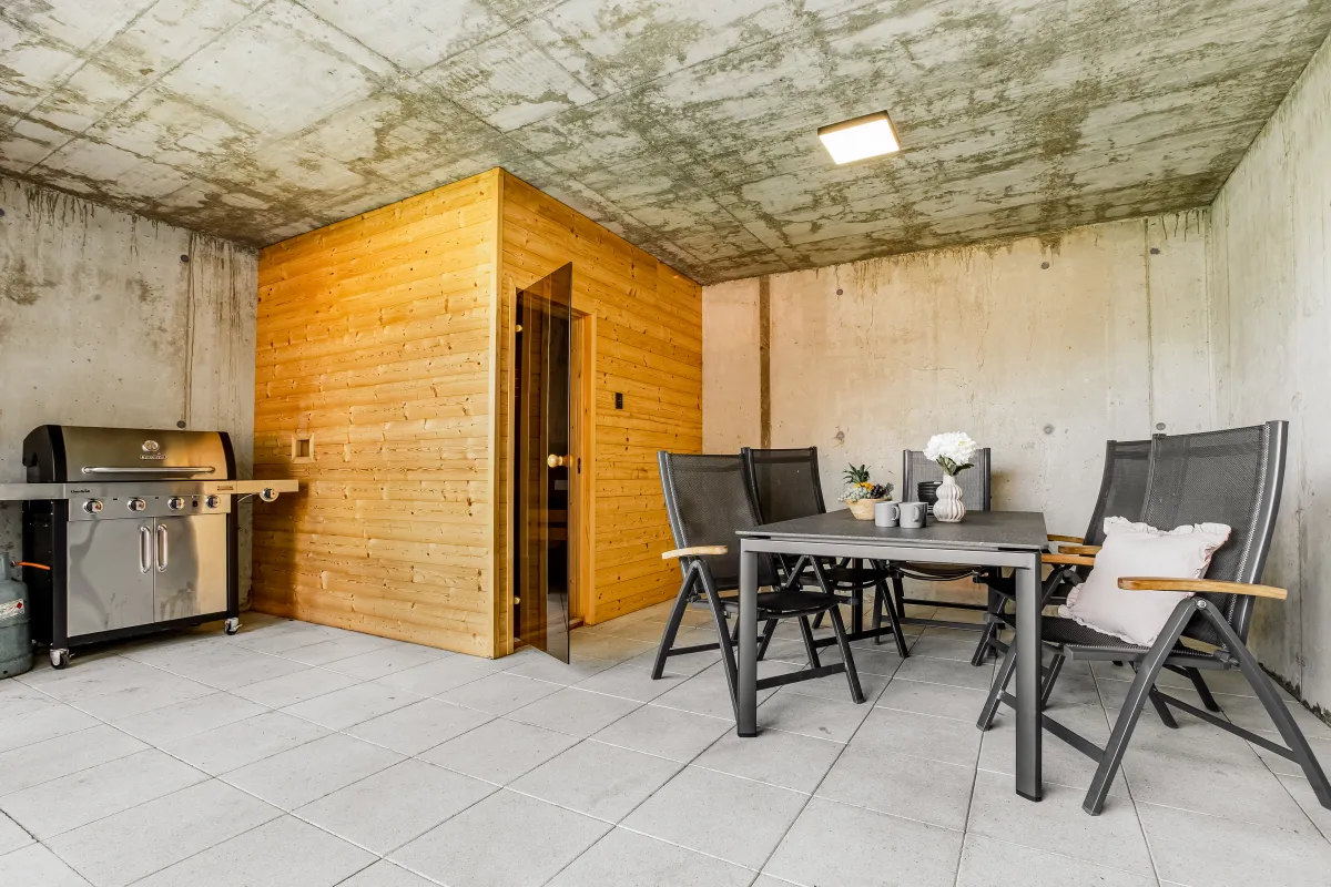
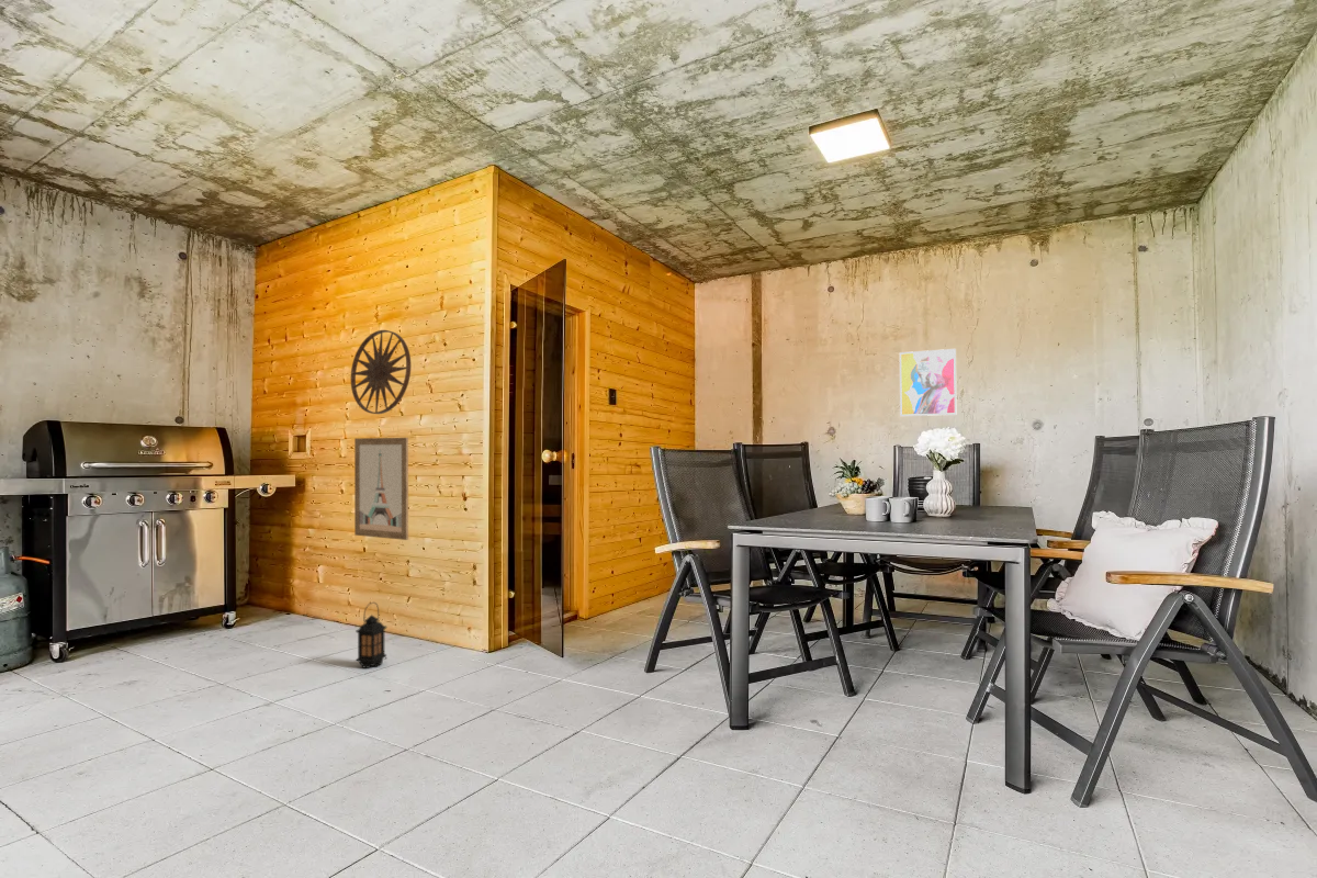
+ wall art [353,437,409,541]
+ lantern [354,601,387,669]
+ wall art [899,348,957,417]
+ wall art [350,329,412,415]
